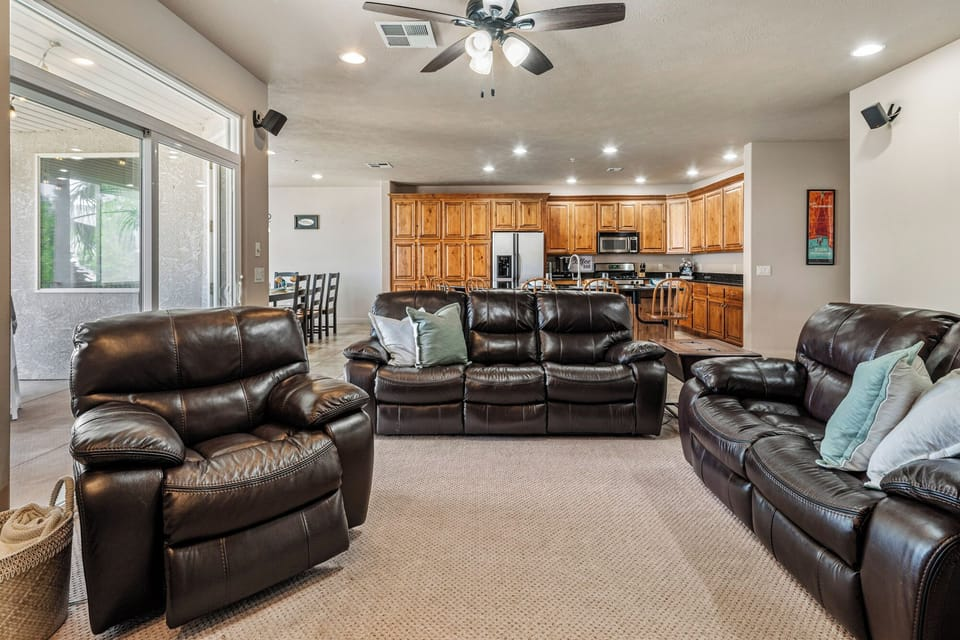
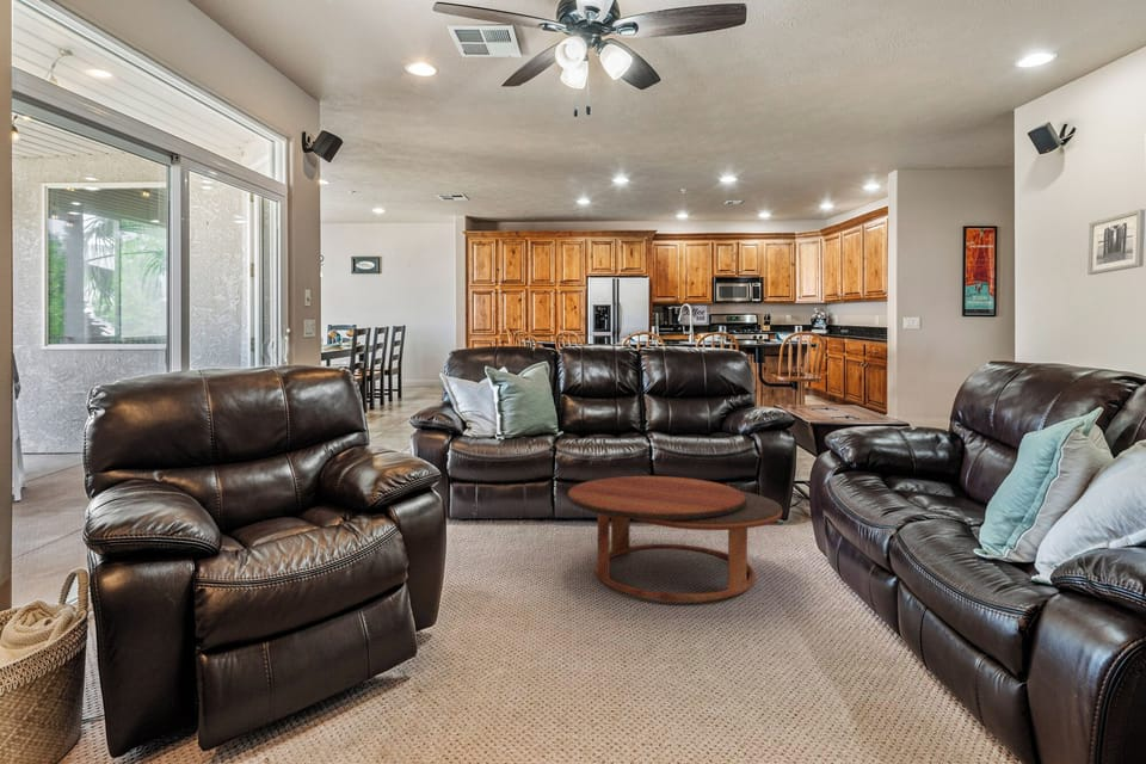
+ wall art [1086,209,1146,276]
+ coffee table [566,475,783,603]
